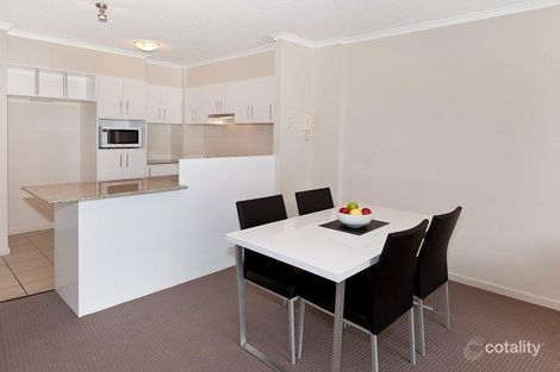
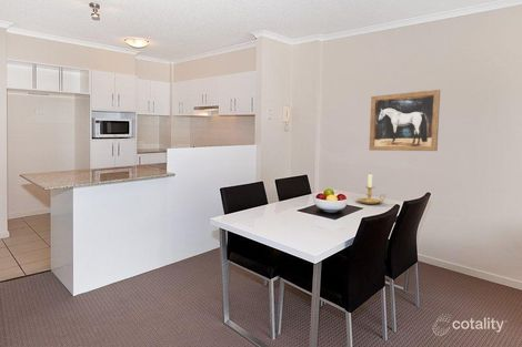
+ wall art [369,89,441,152]
+ candle holder [357,172,387,205]
